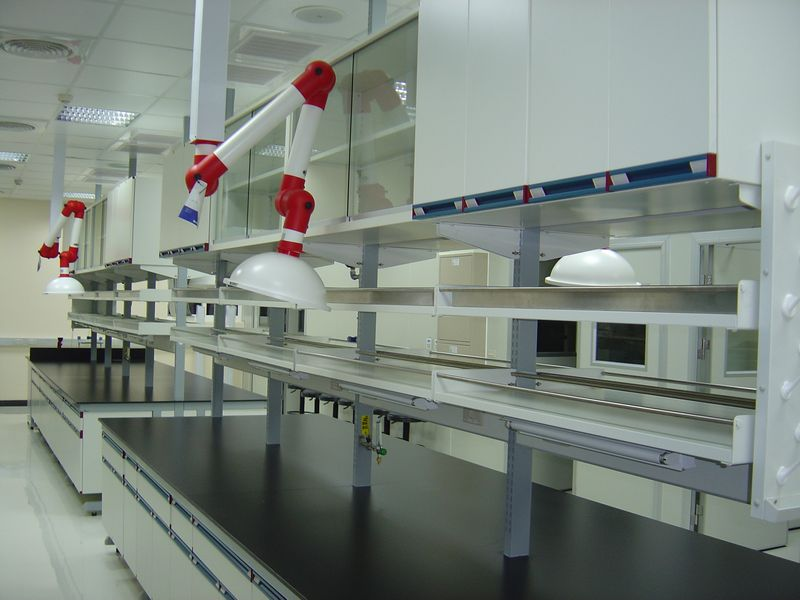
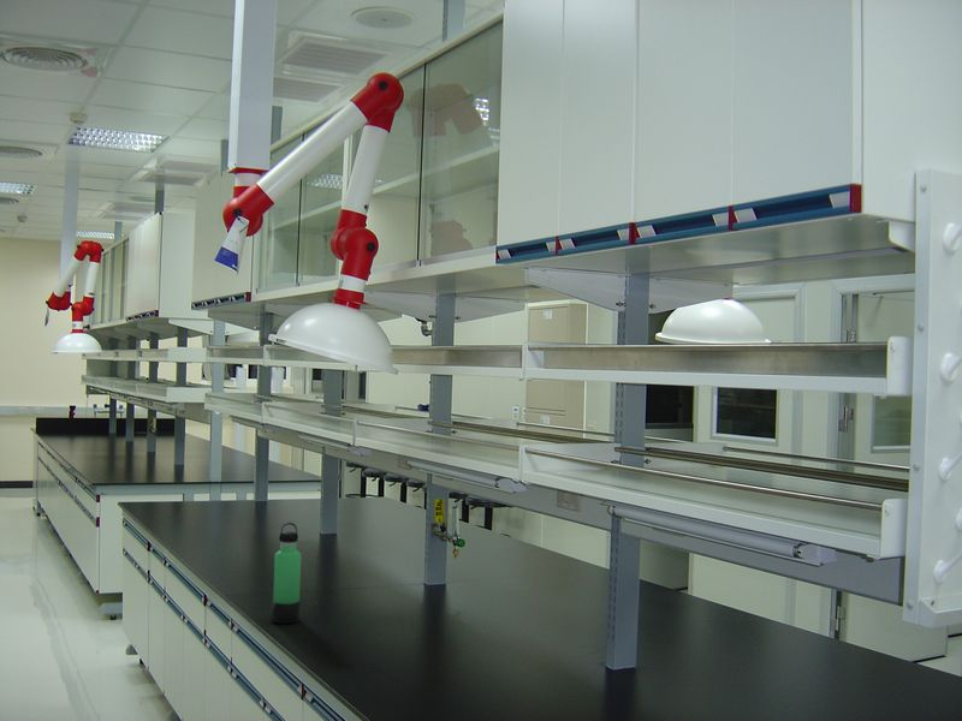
+ thermos bottle [271,522,302,625]
